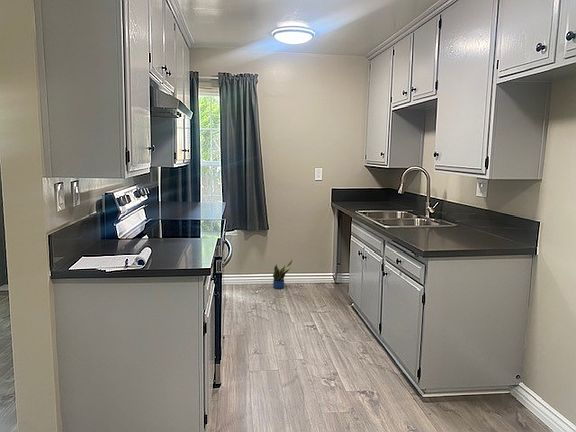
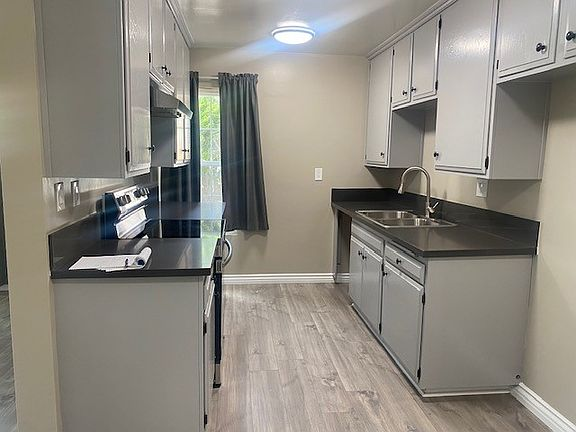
- potted plant [272,259,293,290]
